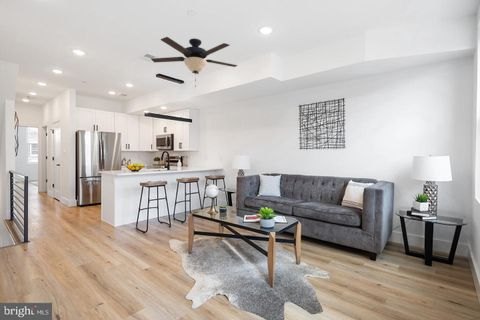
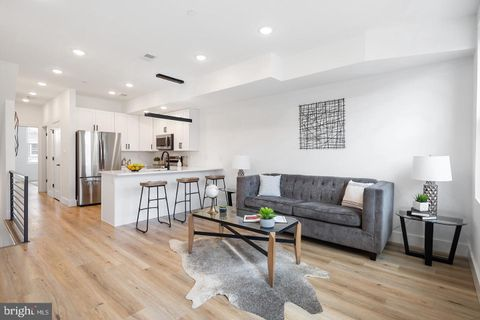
- ceiling fan [150,36,238,88]
